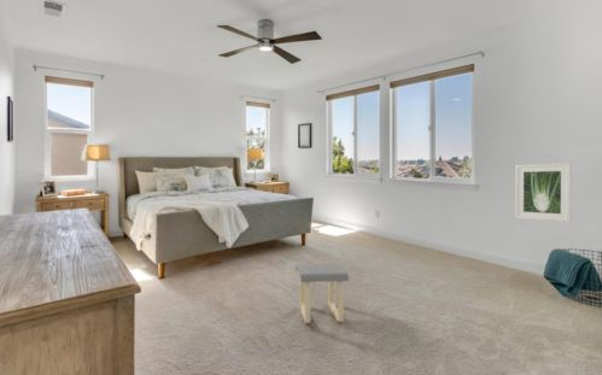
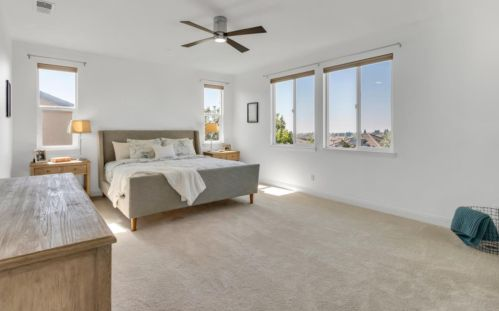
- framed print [514,162,572,223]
- stool [294,262,350,324]
